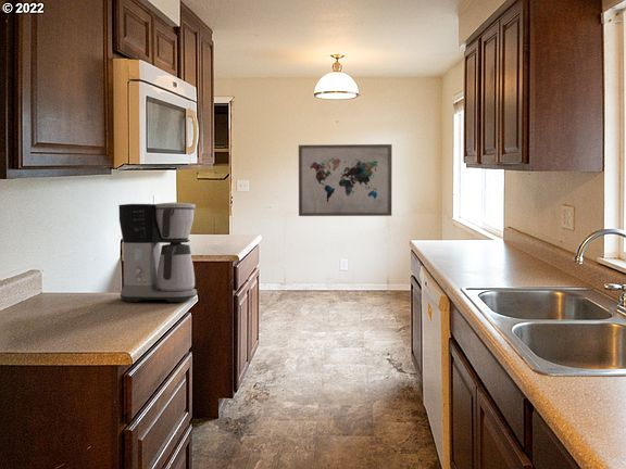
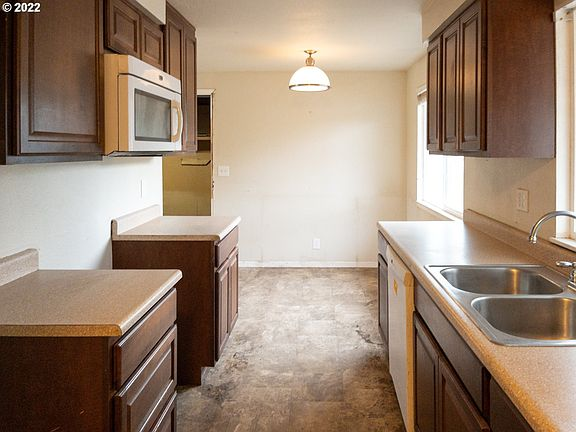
- wall art [298,143,393,217]
- coffee maker [118,202,198,303]
